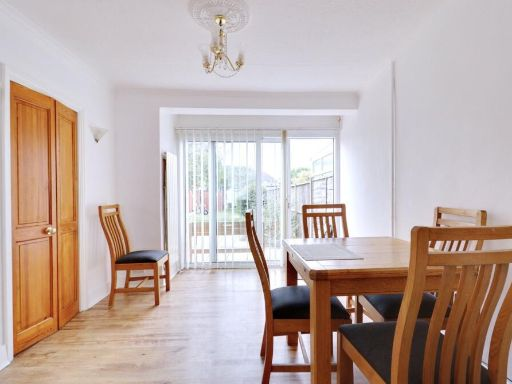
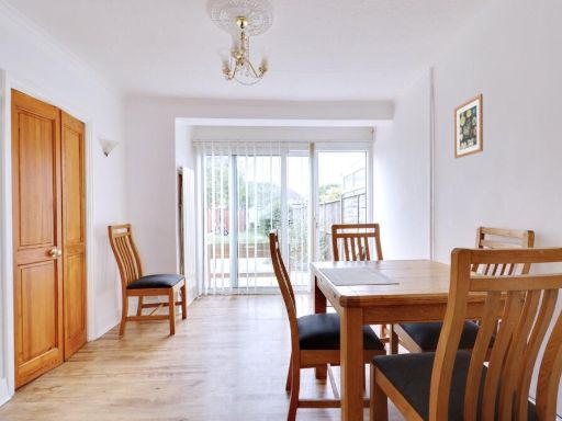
+ wall art [453,93,484,160]
